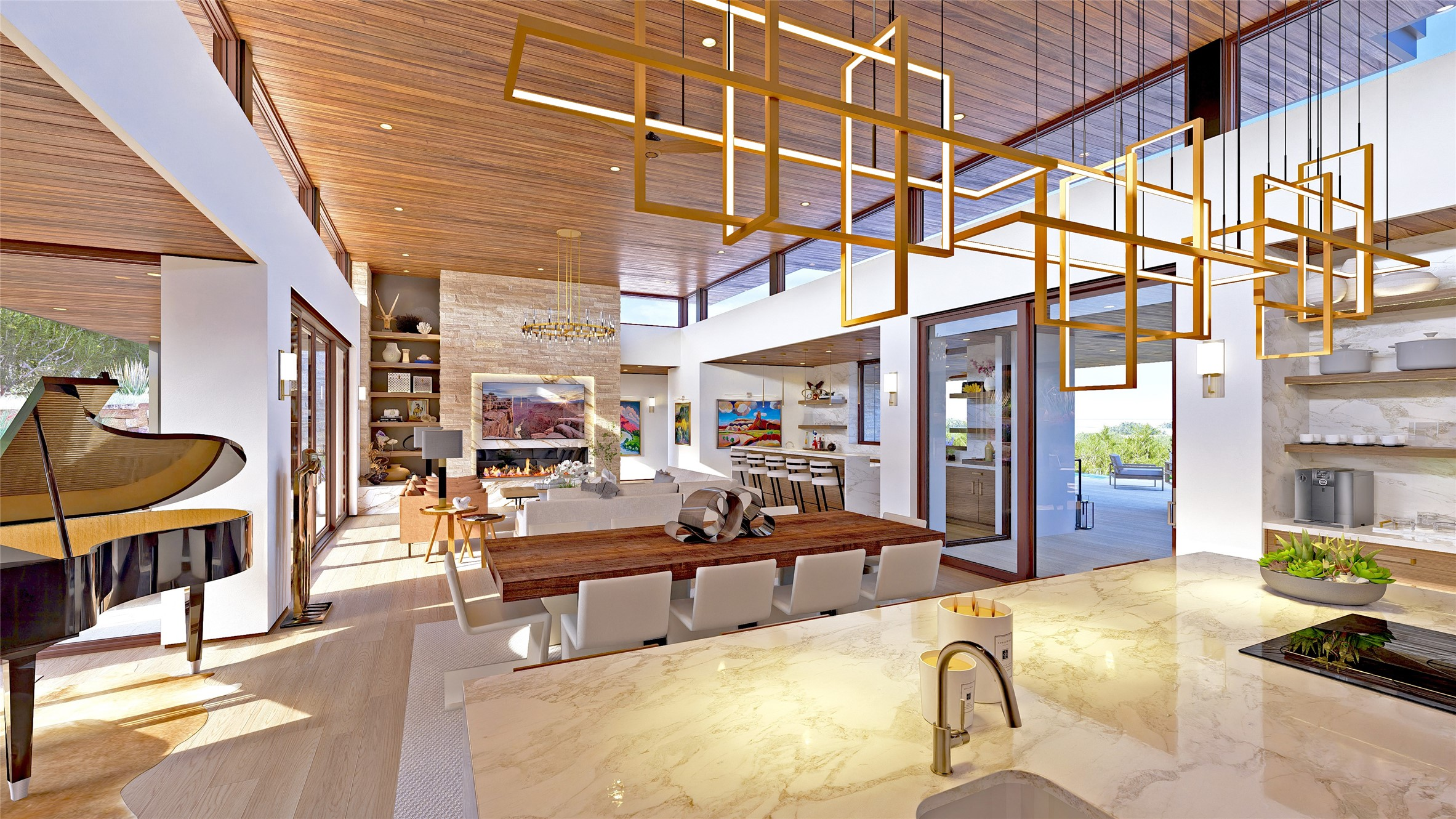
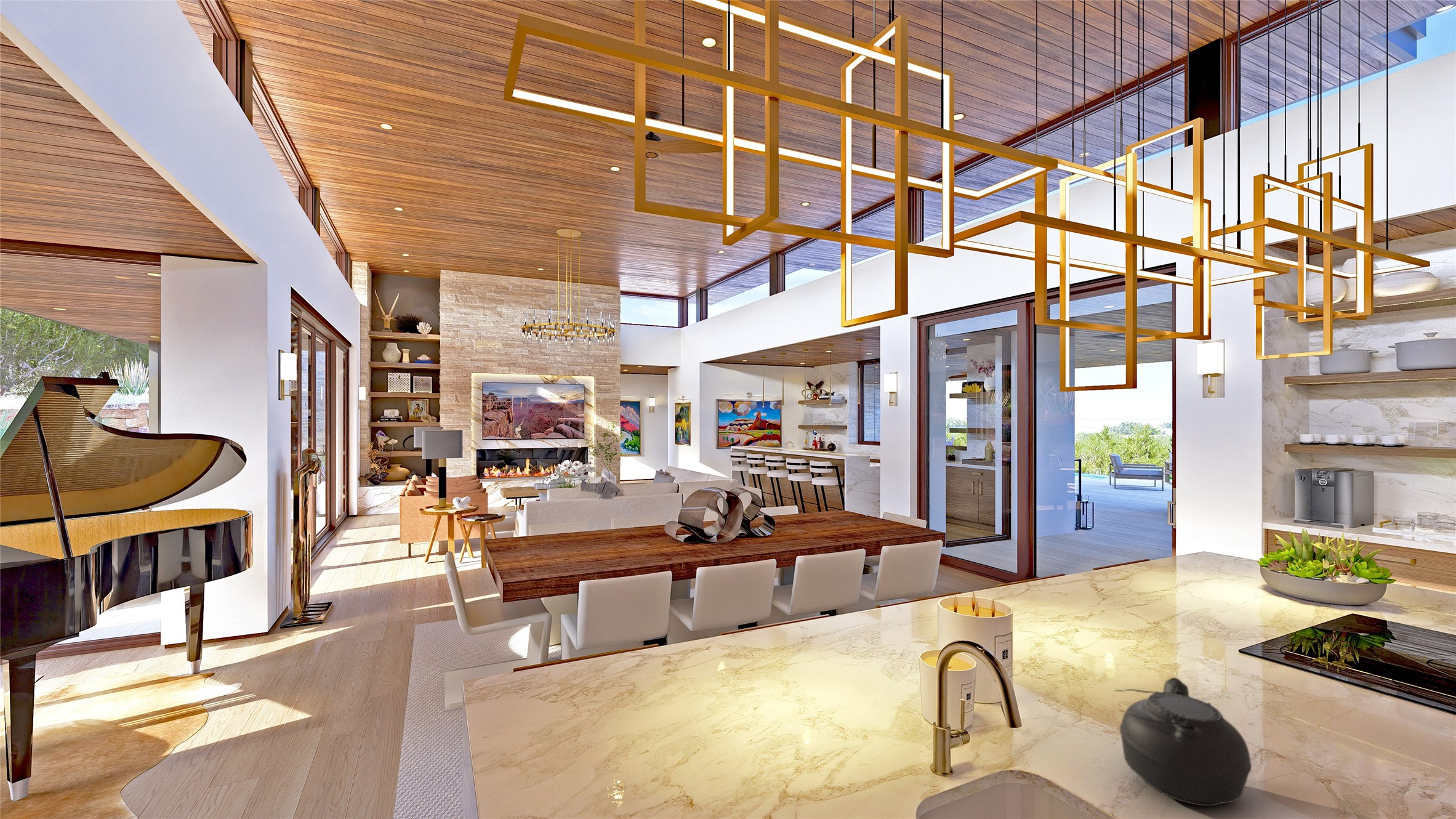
+ teapot [1113,677,1252,807]
